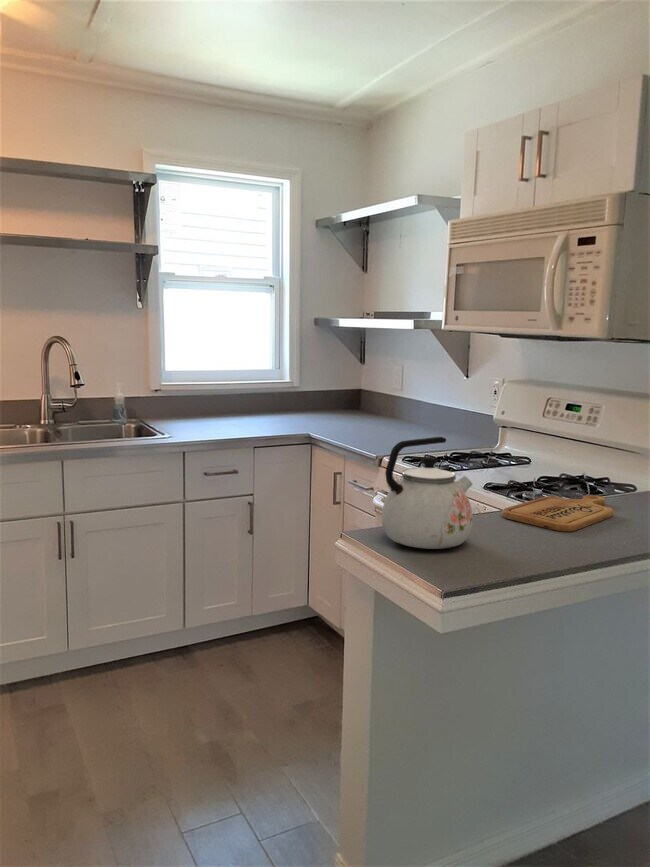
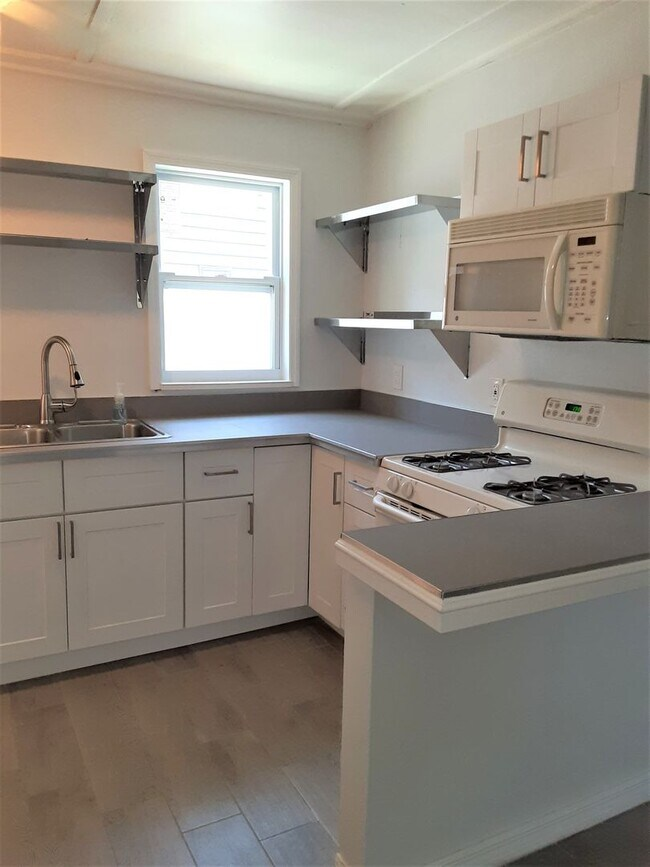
- cutting board [501,494,614,533]
- kettle [381,436,474,550]
